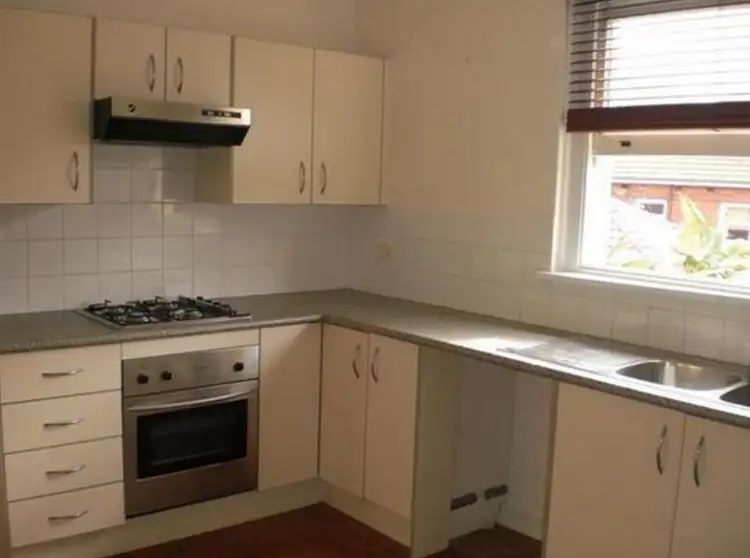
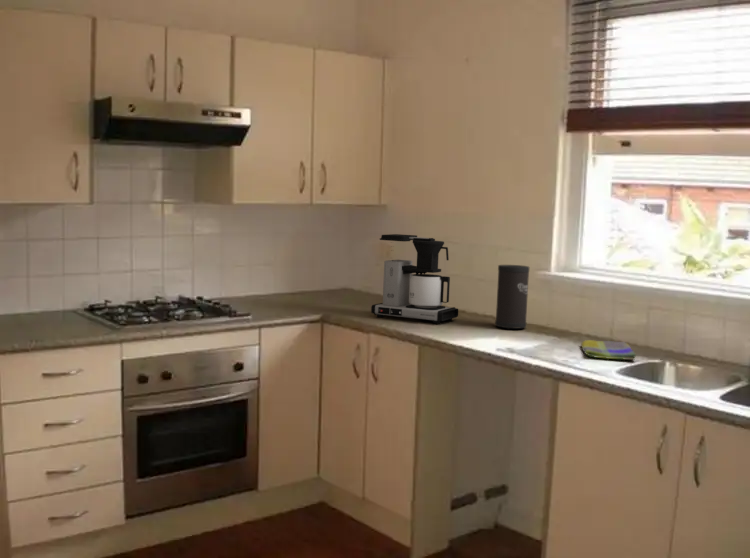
+ coffee maker [370,233,459,325]
+ dish towel [580,339,637,361]
+ speaker [494,264,530,330]
